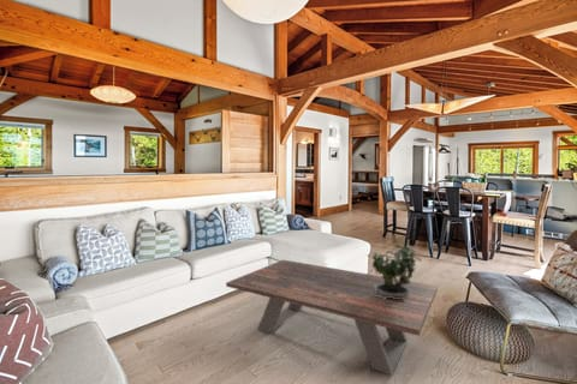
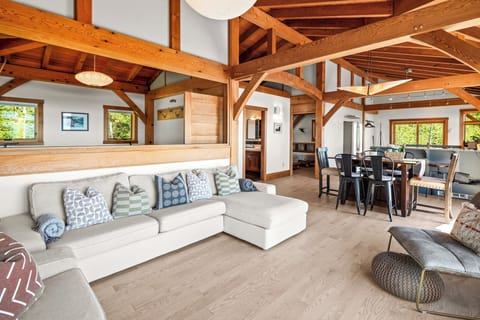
- coffee table [225,259,439,376]
- potted plant [370,242,422,301]
